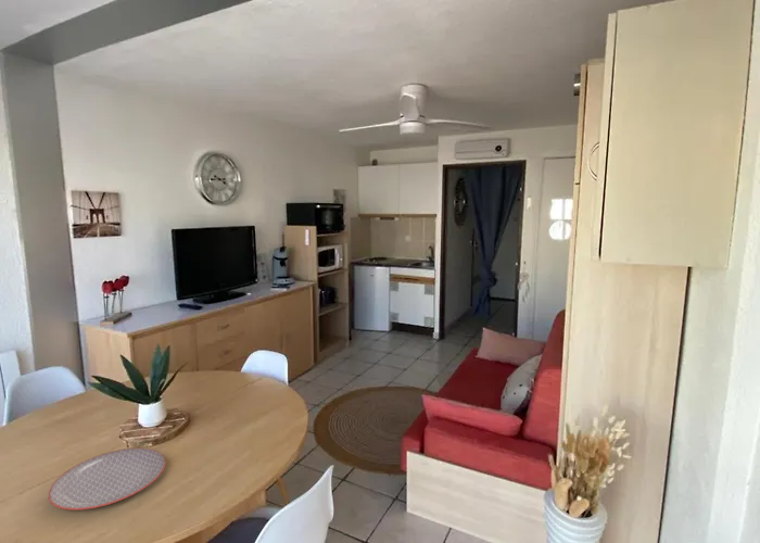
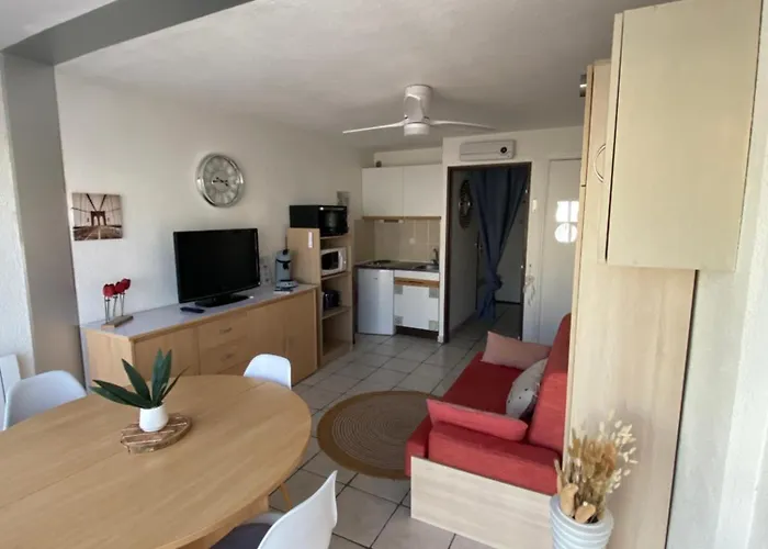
- plate [47,446,166,512]
